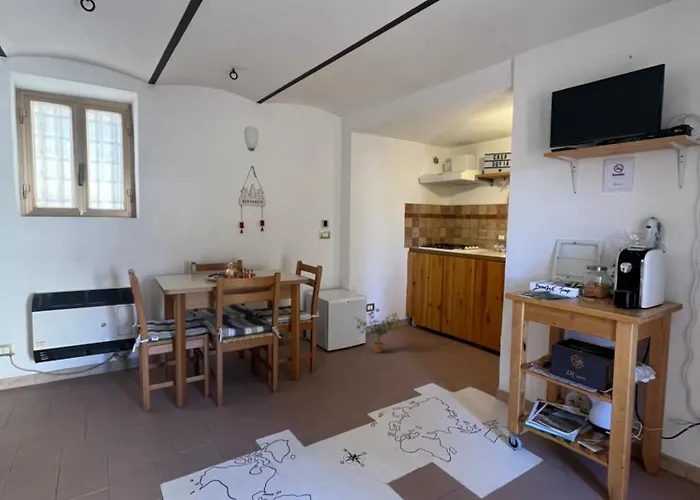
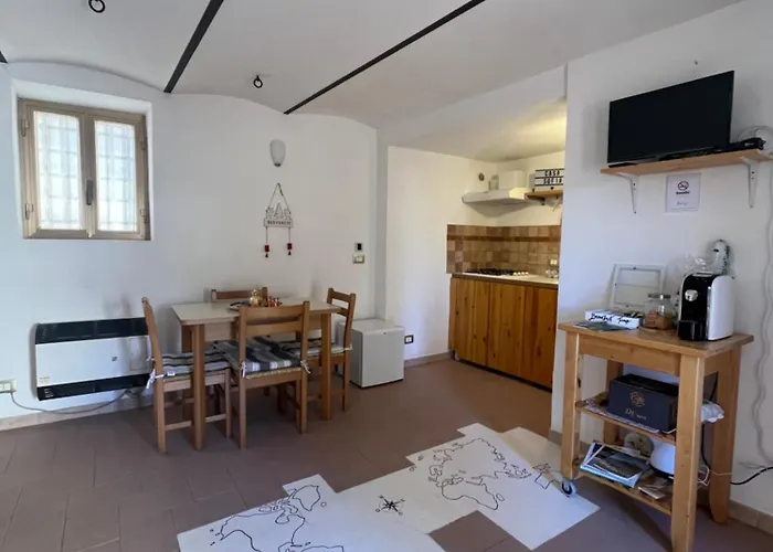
- potted plant [353,307,402,354]
